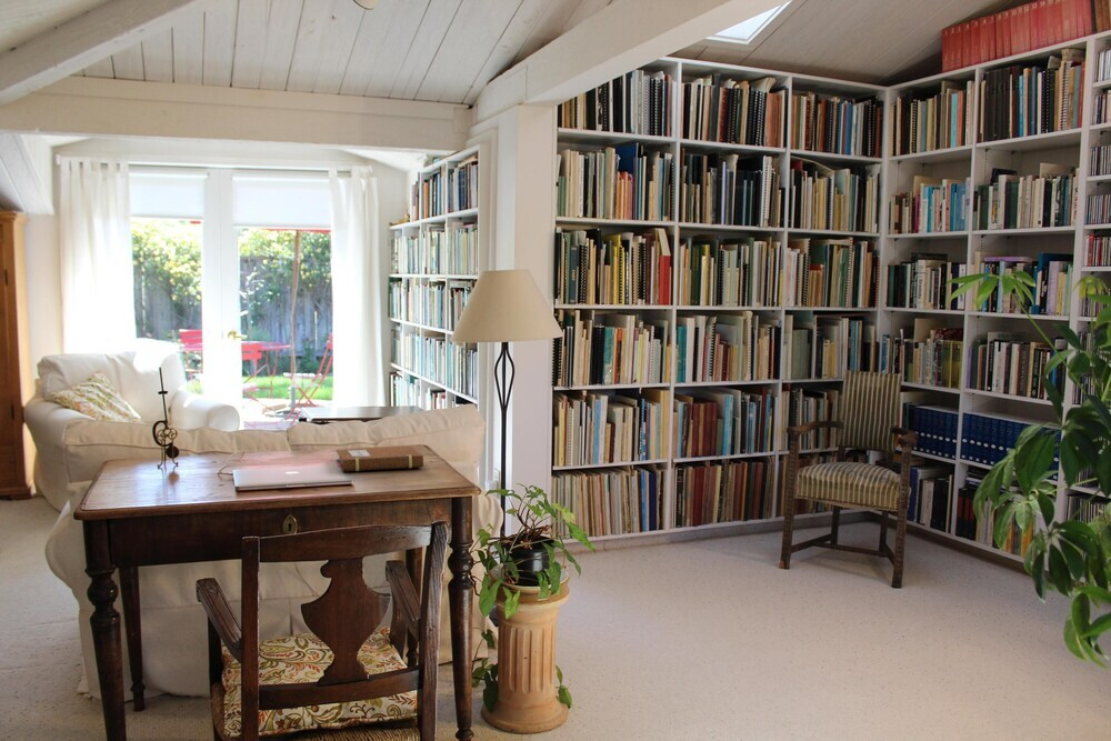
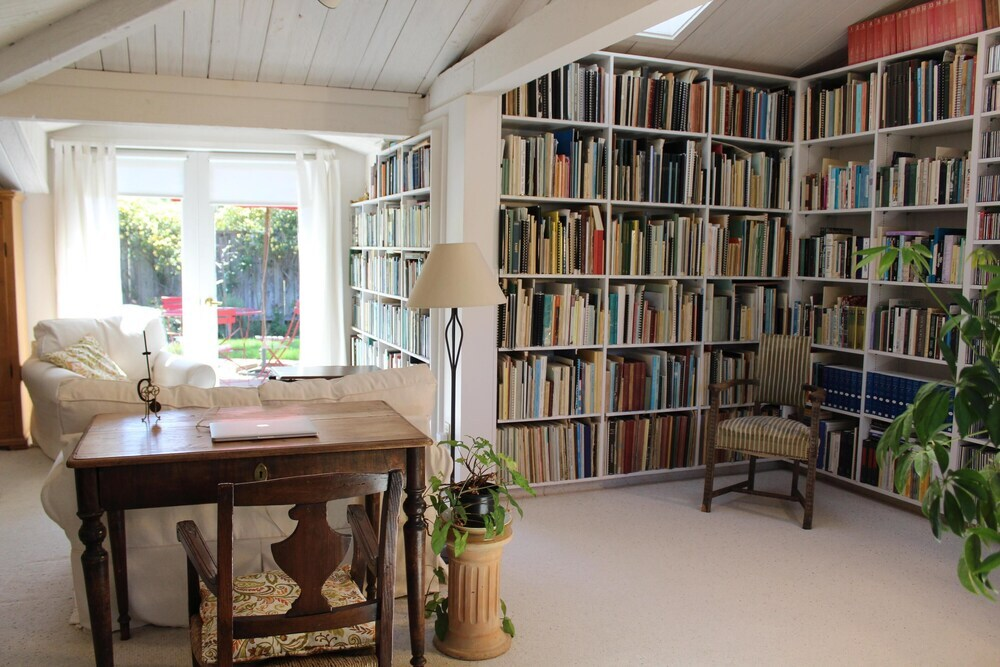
- notebook [336,445,424,472]
